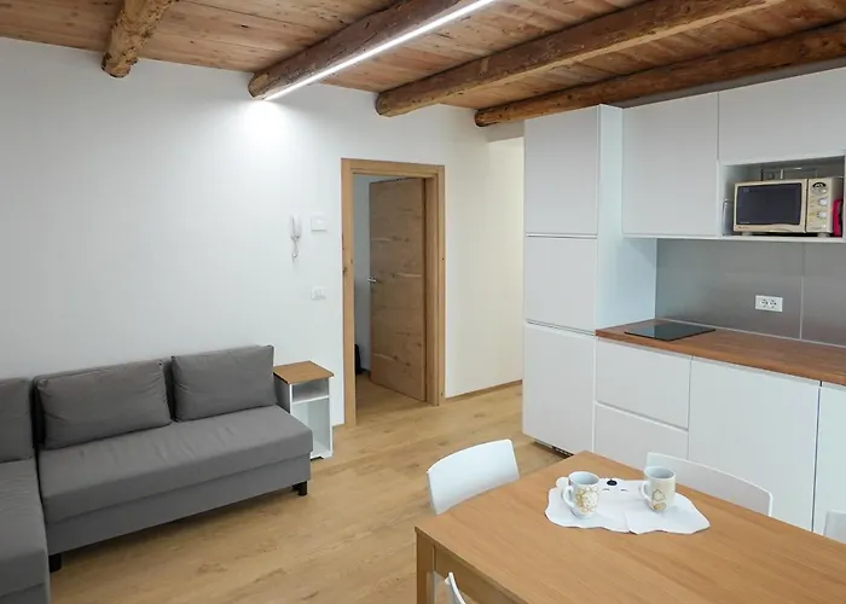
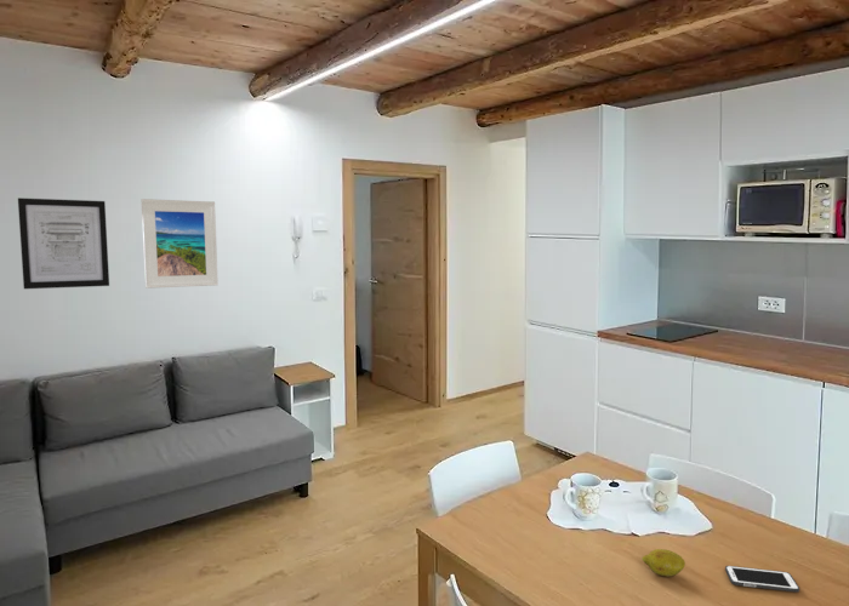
+ fruit [640,548,686,578]
+ cell phone [724,565,800,593]
+ wall art [17,196,110,290]
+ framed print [141,198,220,290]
